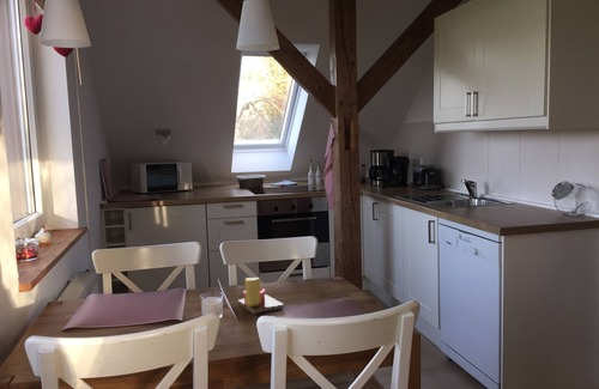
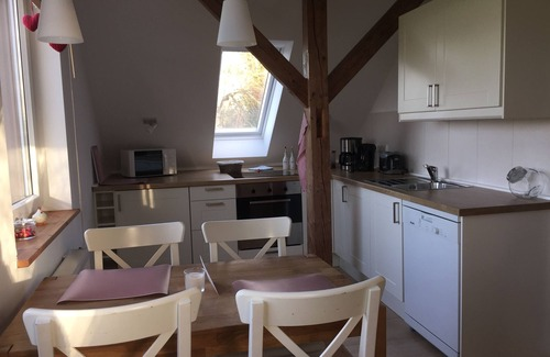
- candle [237,276,285,316]
